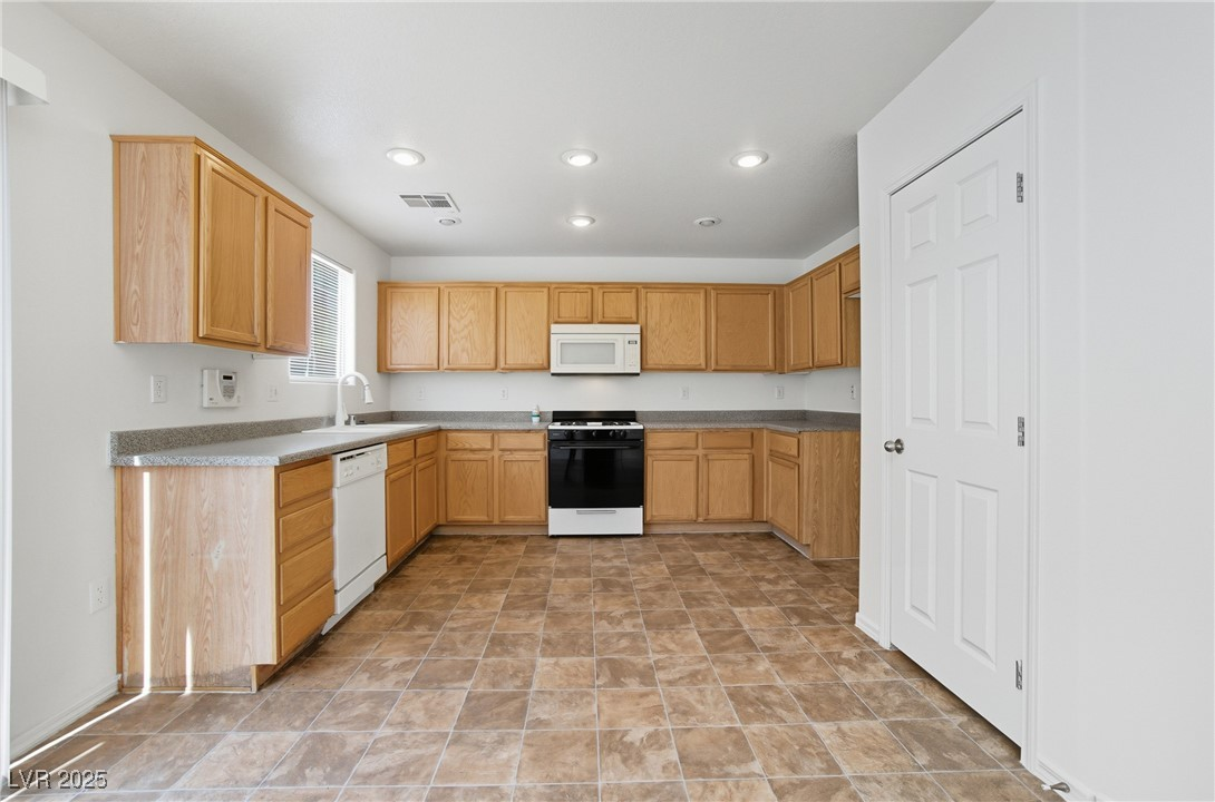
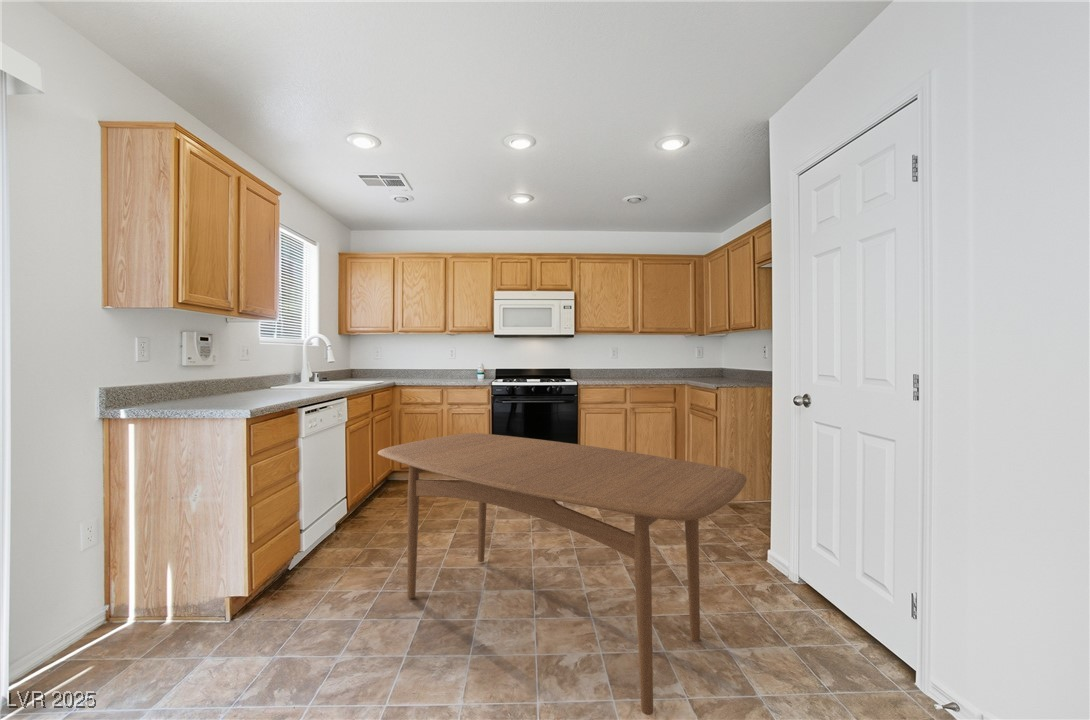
+ dining table [377,432,748,716]
